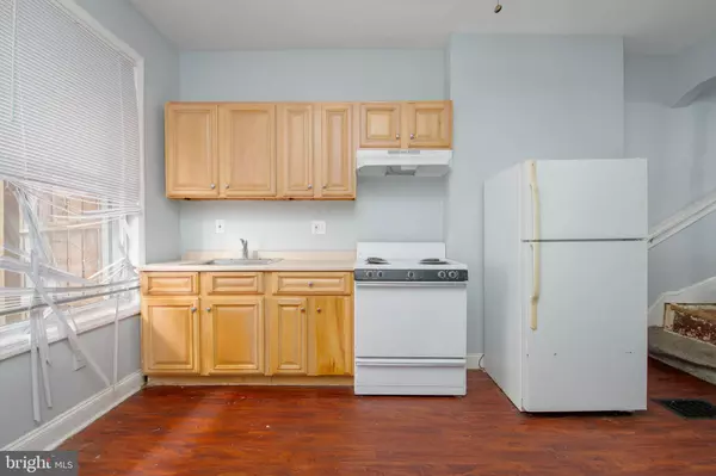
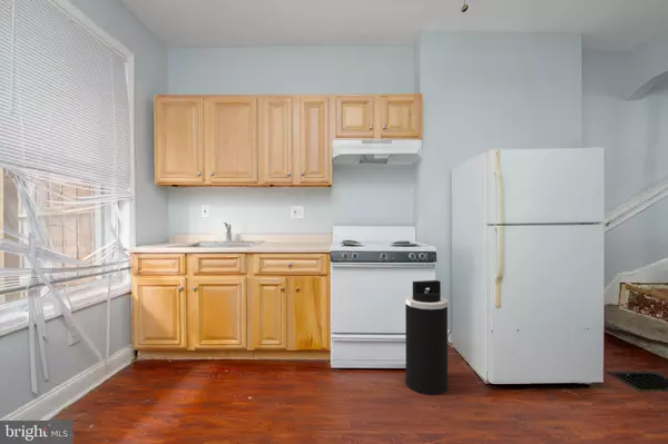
+ trash can [404,279,449,396]
